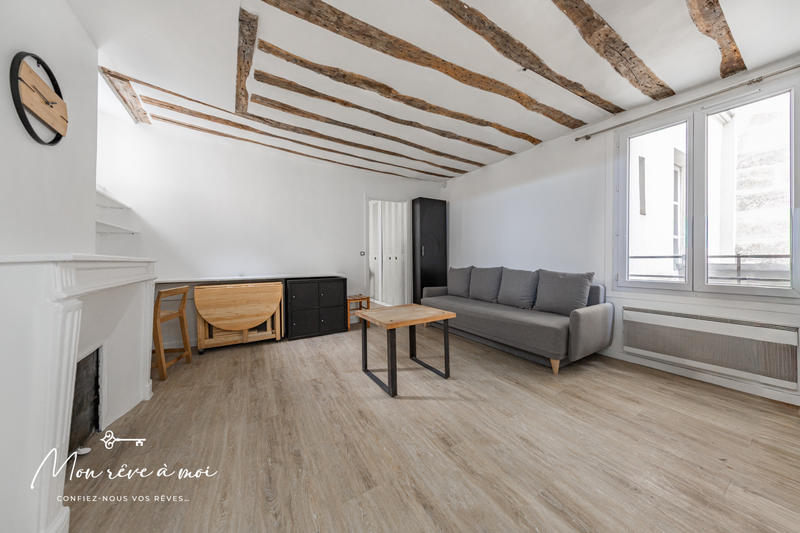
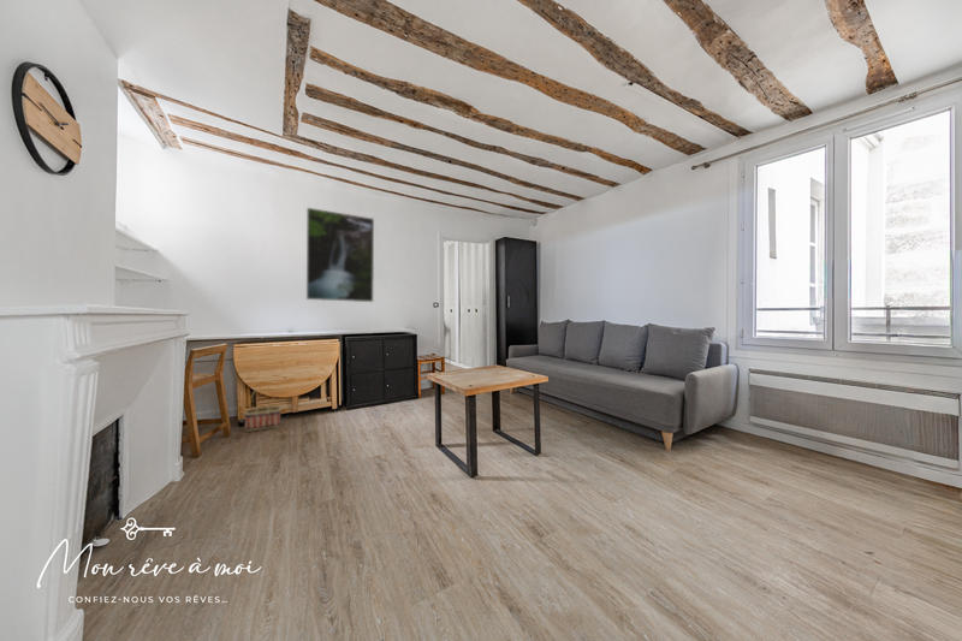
+ basket [243,388,283,433]
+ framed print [305,207,375,303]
